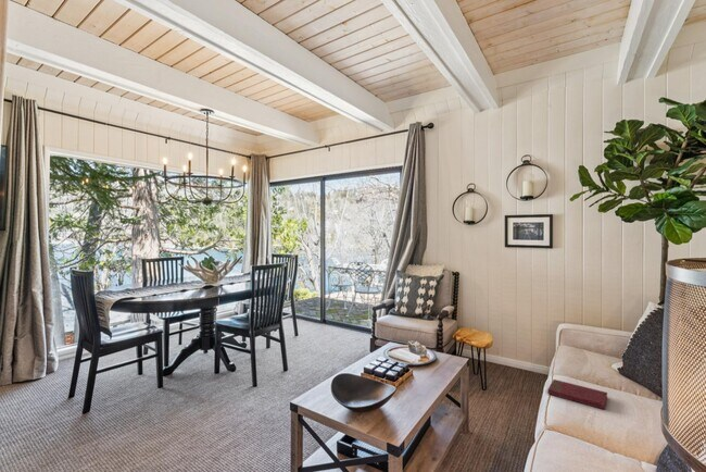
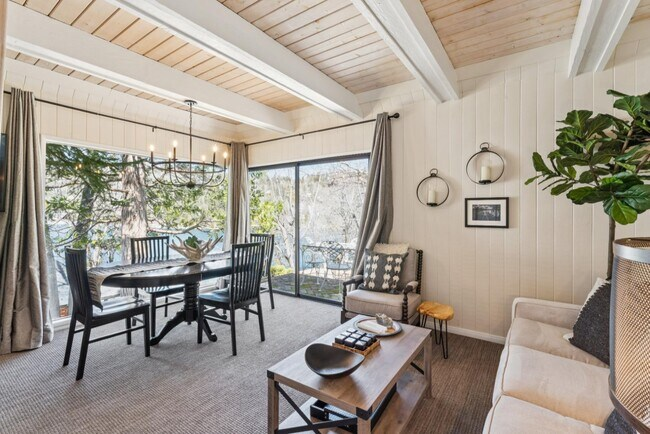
- book [546,378,608,410]
